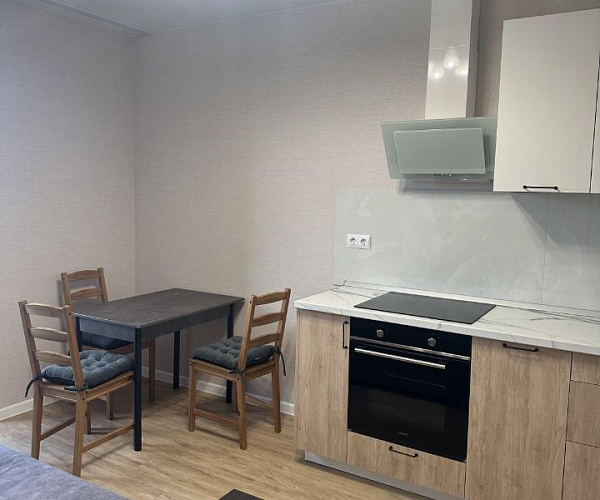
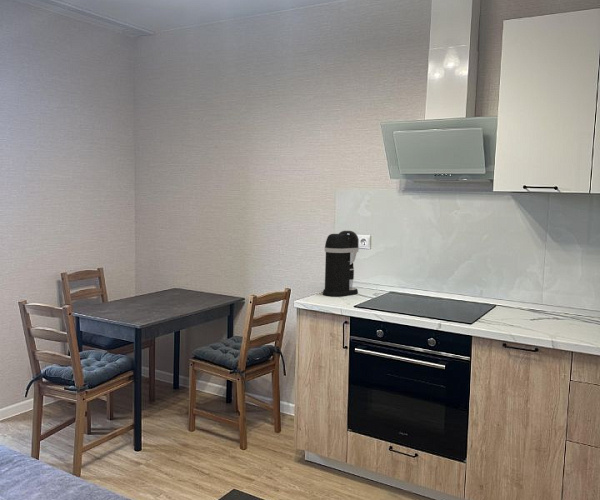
+ coffee maker [322,229,360,297]
